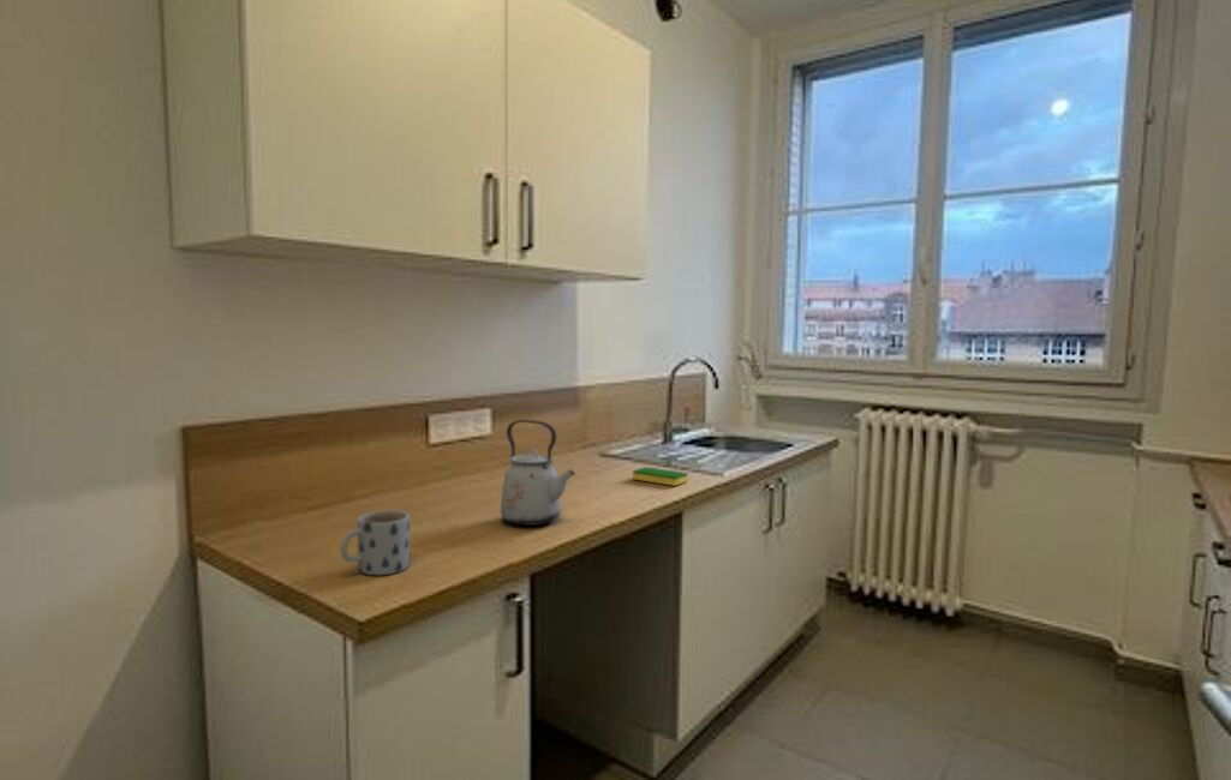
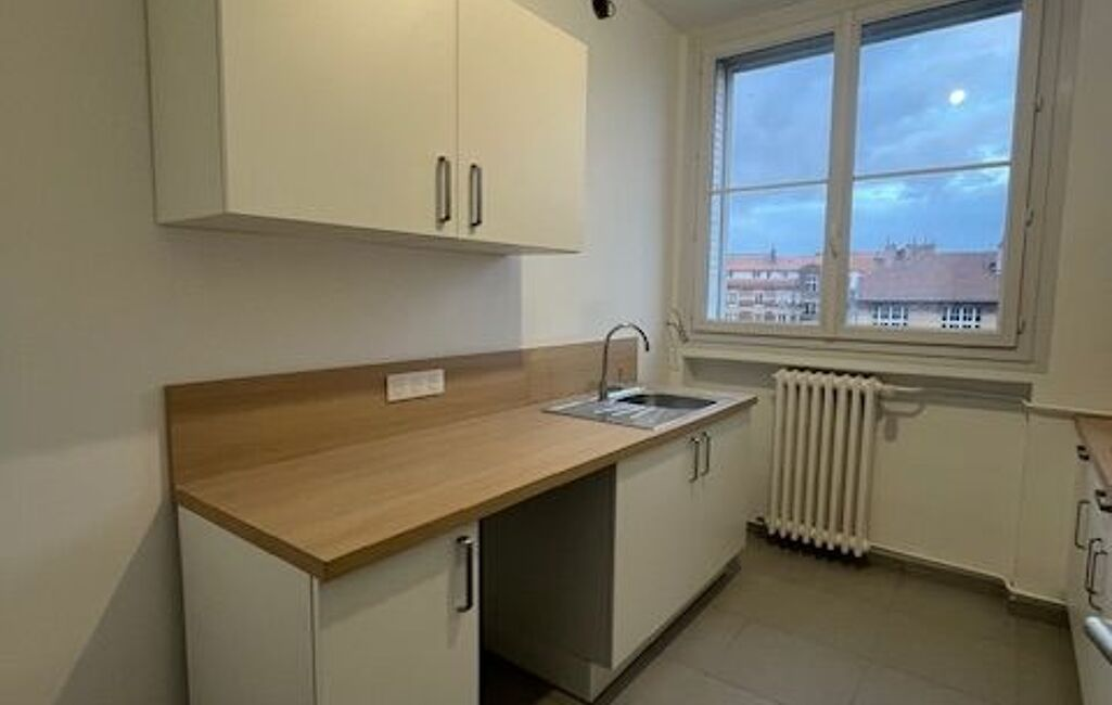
- kettle [500,419,576,527]
- mug [340,509,411,576]
- dish sponge [632,466,689,487]
